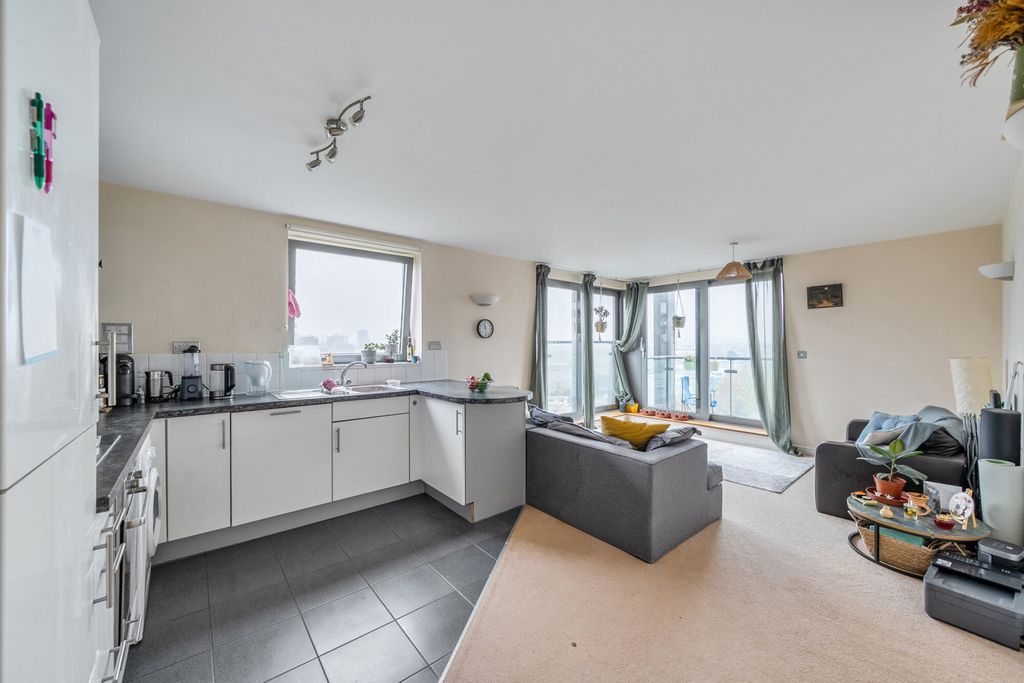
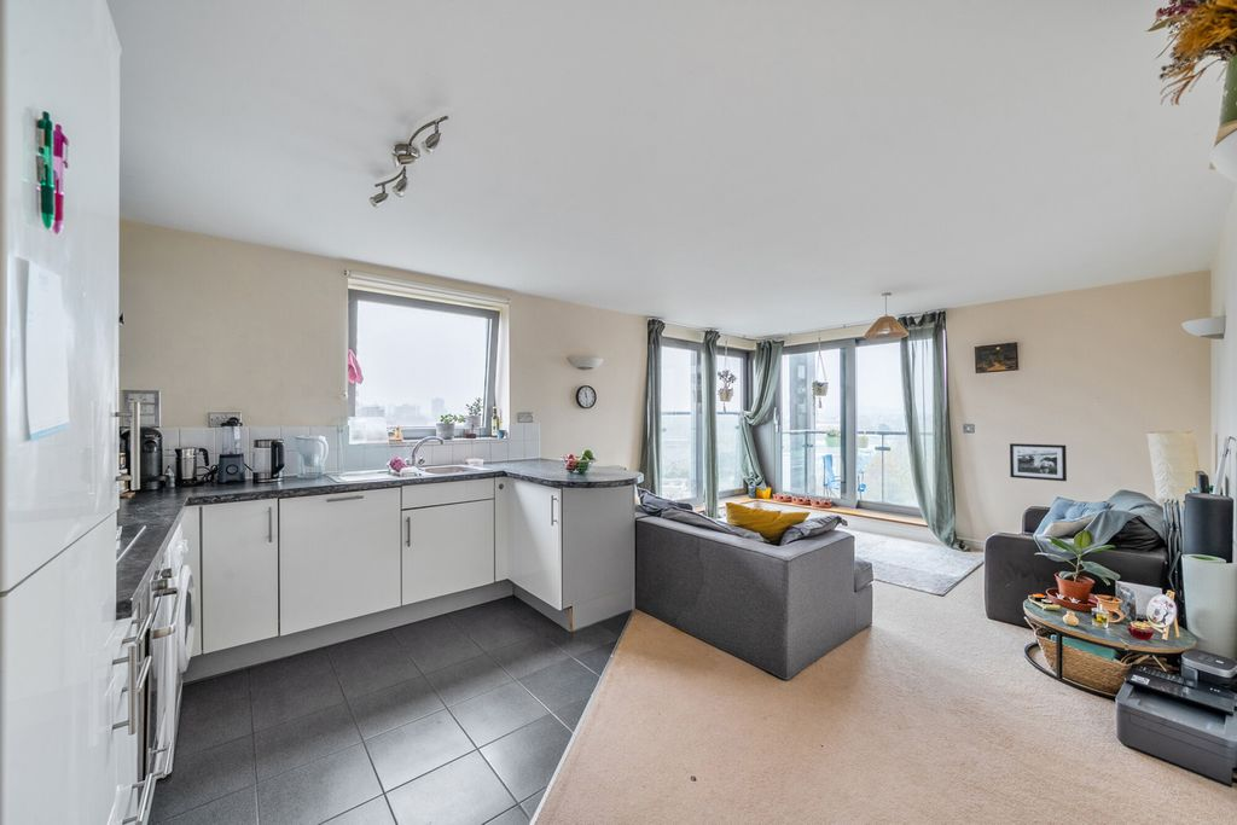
+ picture frame [1009,442,1068,482]
